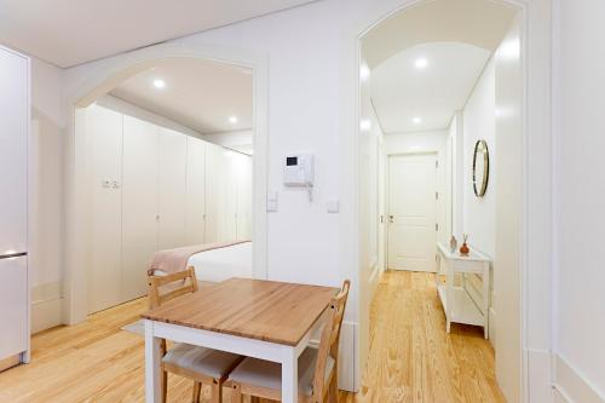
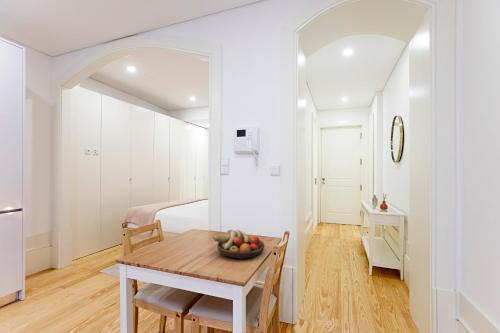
+ fruit bowl [212,229,265,260]
